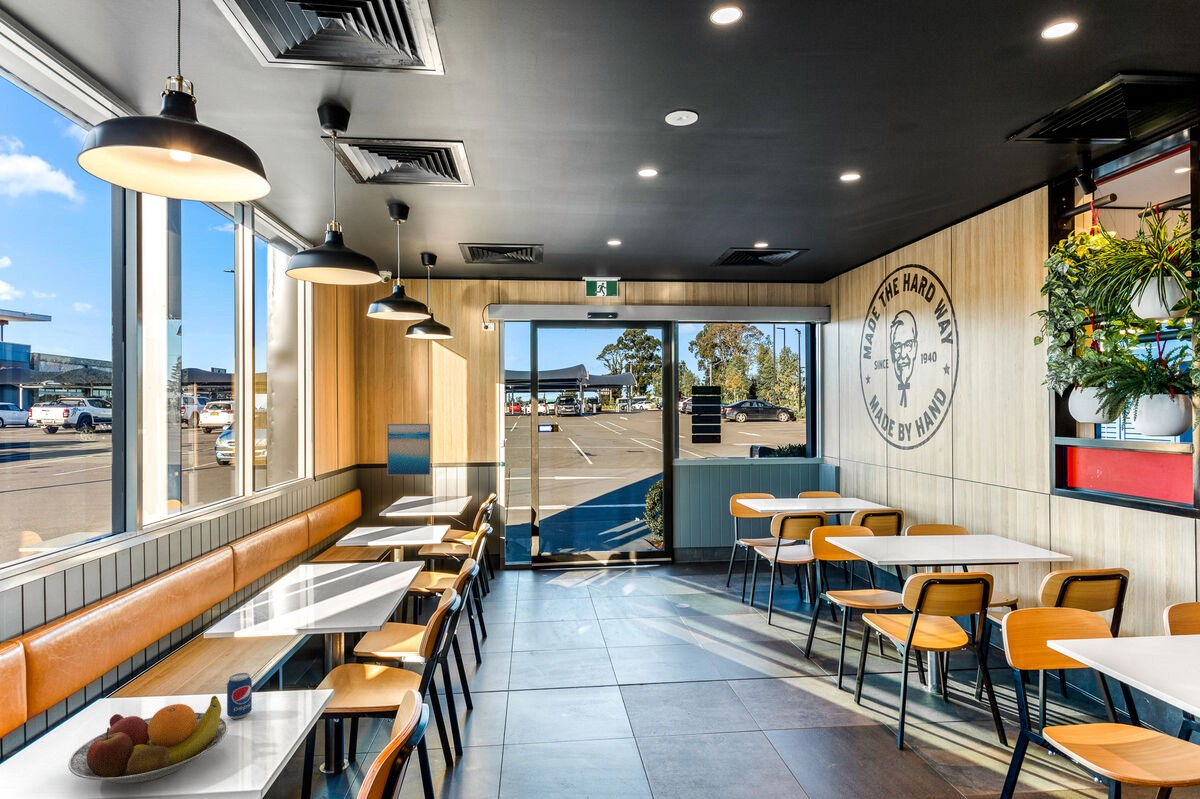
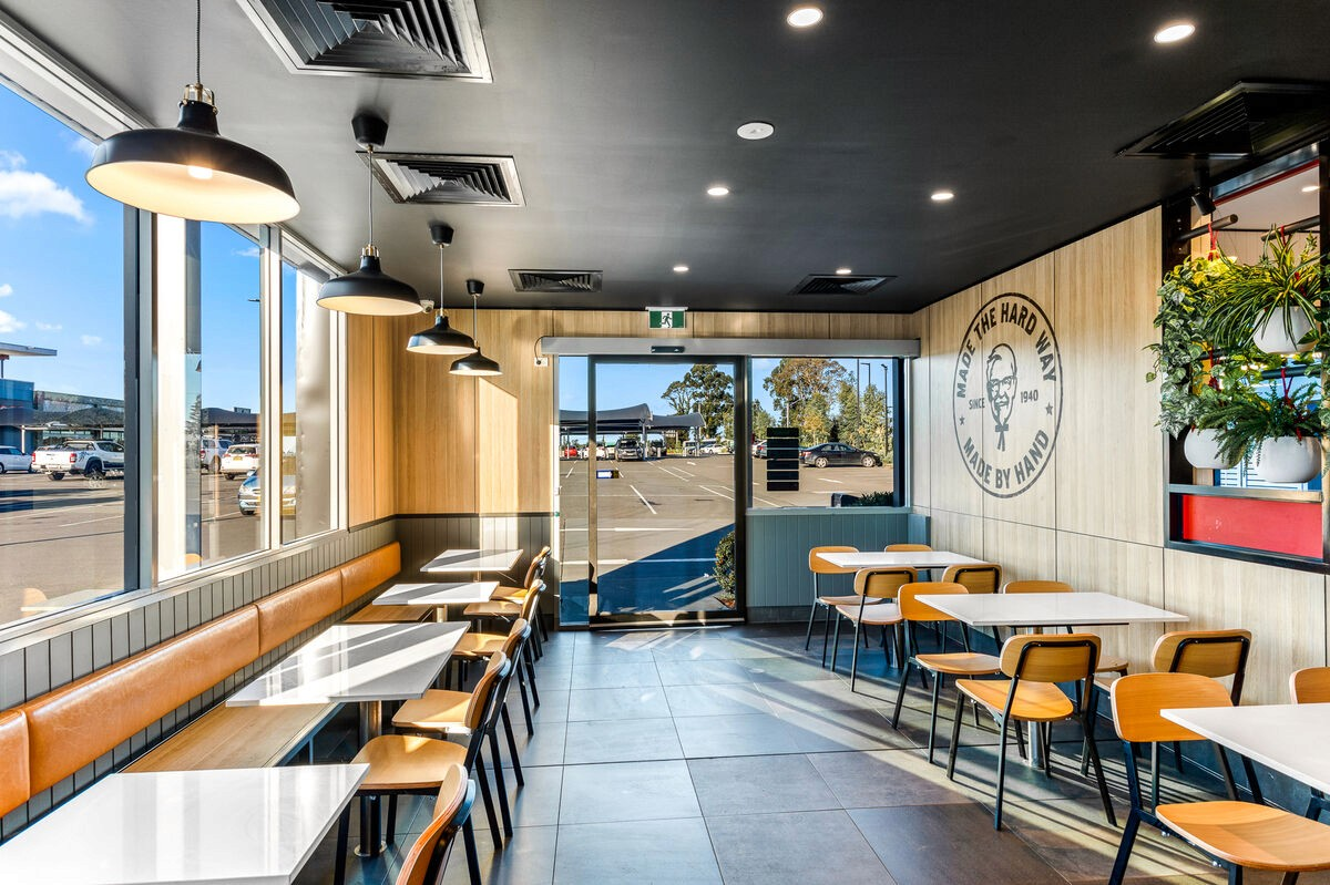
- fruit bowl [67,695,229,784]
- beverage can [226,672,253,720]
- wall art [386,423,432,476]
